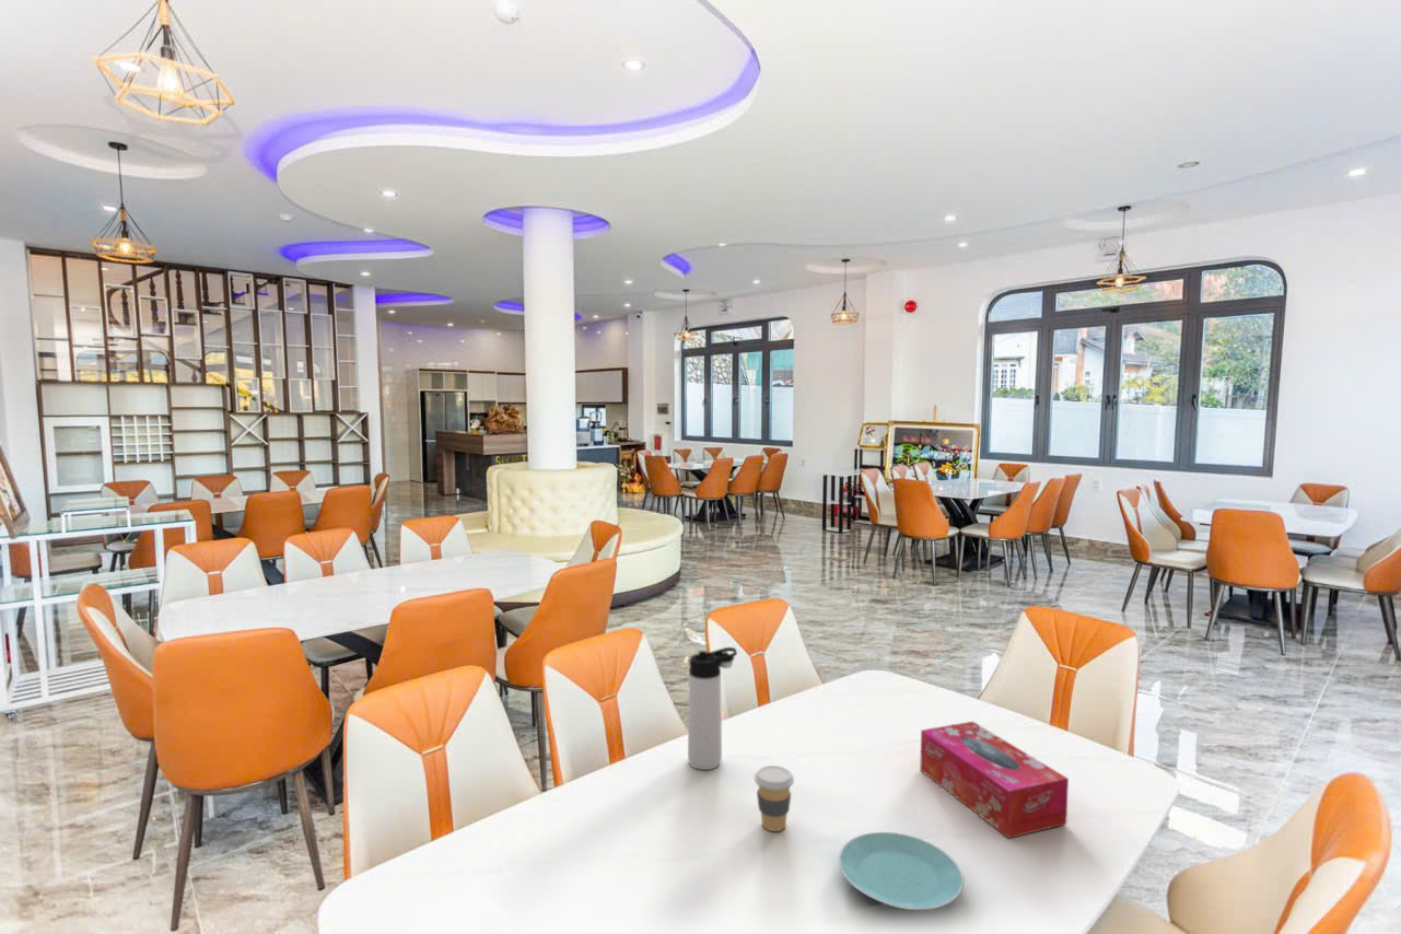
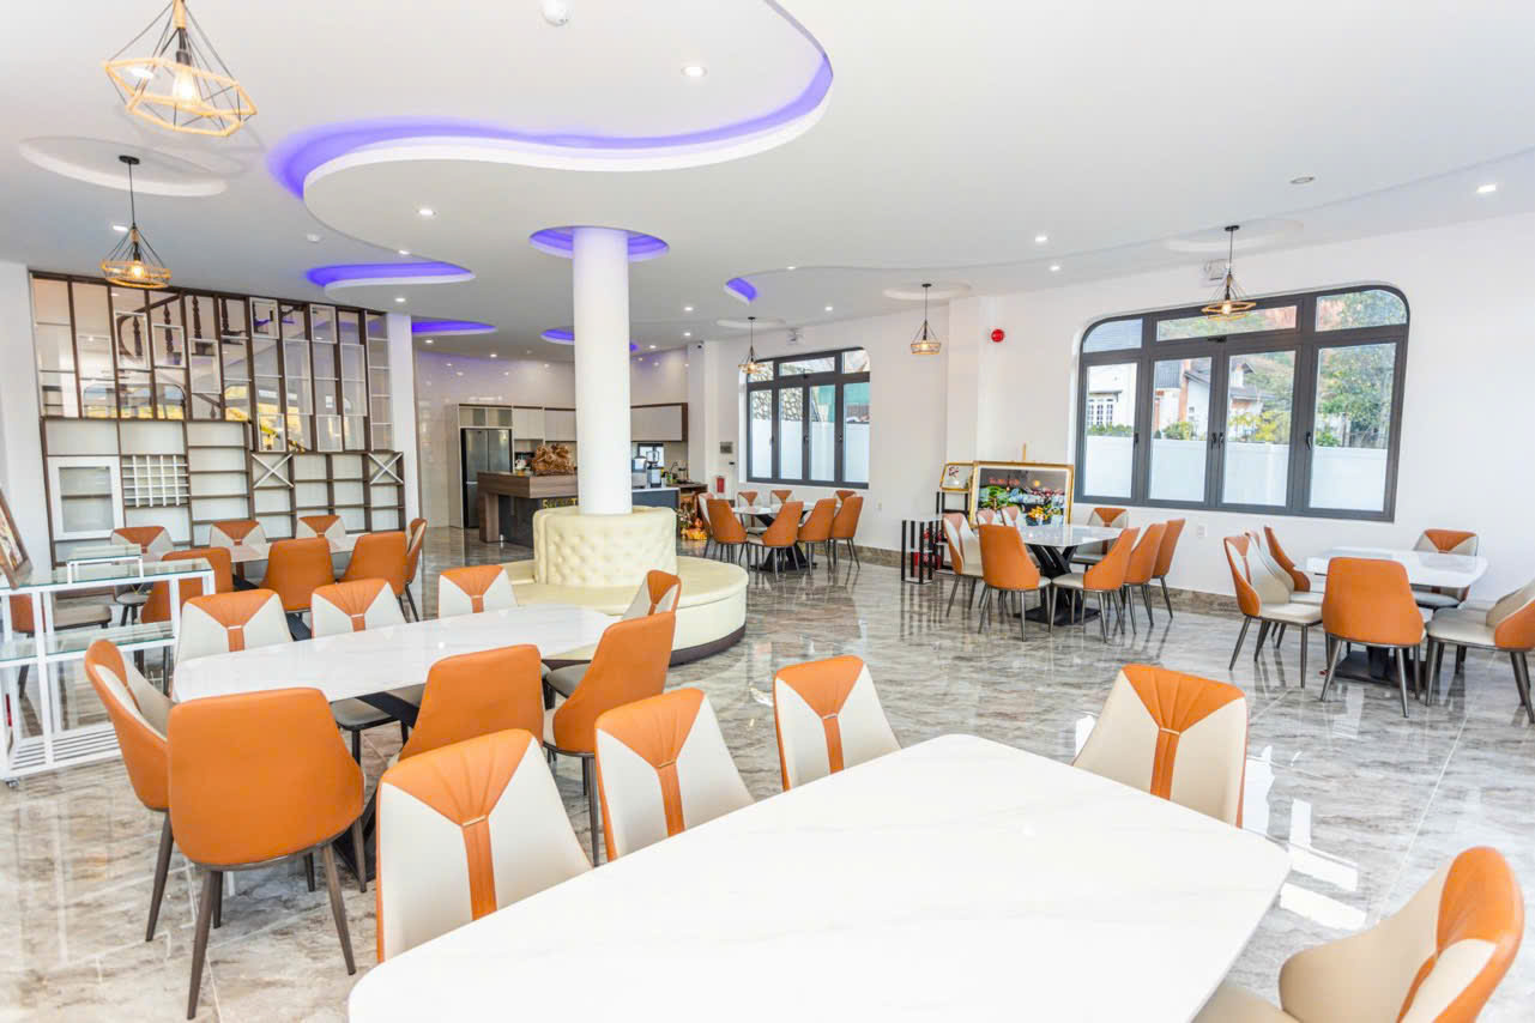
- plate [838,831,965,911]
- thermos bottle [687,646,738,771]
- tissue box [919,721,1070,839]
- coffee cup [754,764,795,832]
